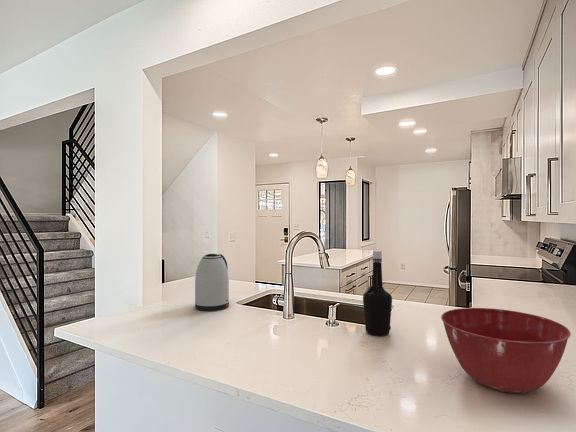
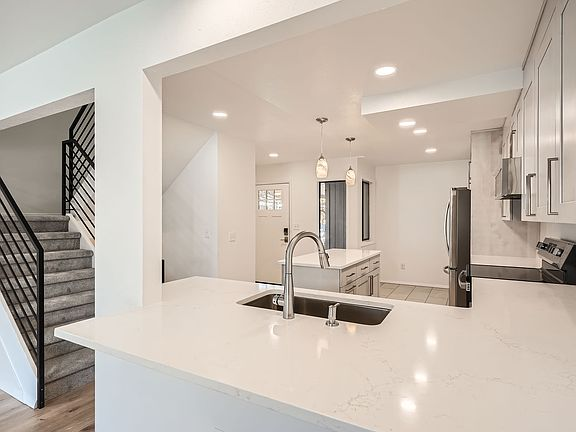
- bottle [362,250,393,337]
- kettle [194,253,230,312]
- mixing bowl [440,307,572,394]
